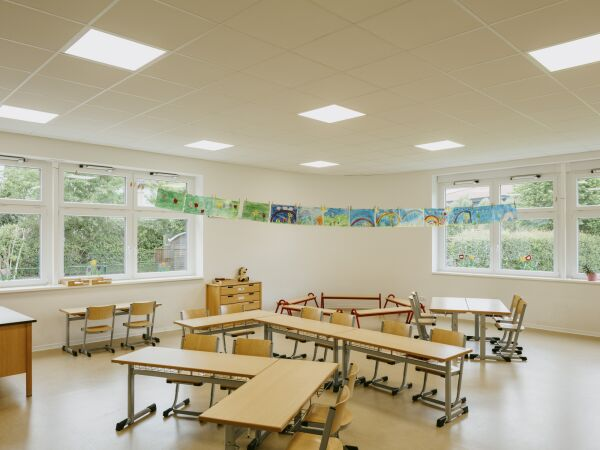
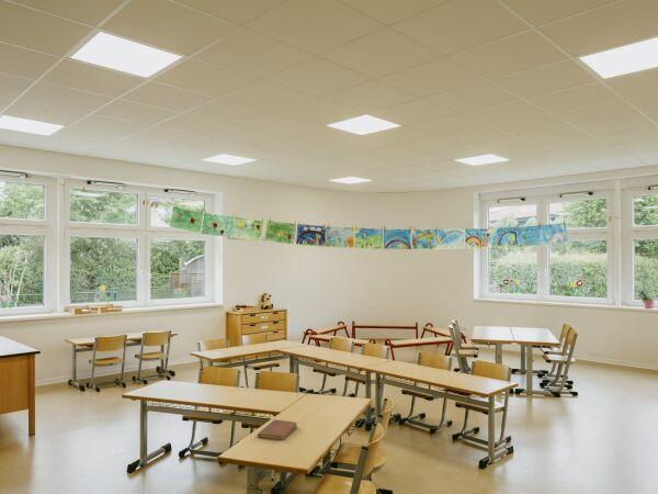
+ notebook [257,418,298,441]
